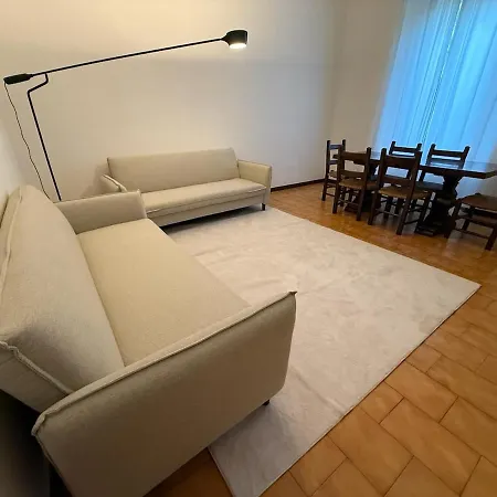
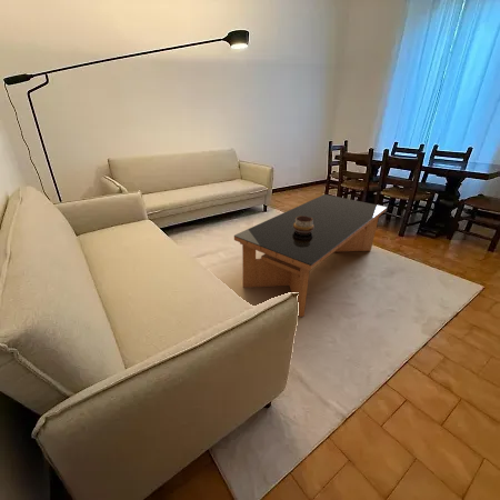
+ decorative bowl [293,216,313,234]
+ coffee table [233,193,388,318]
